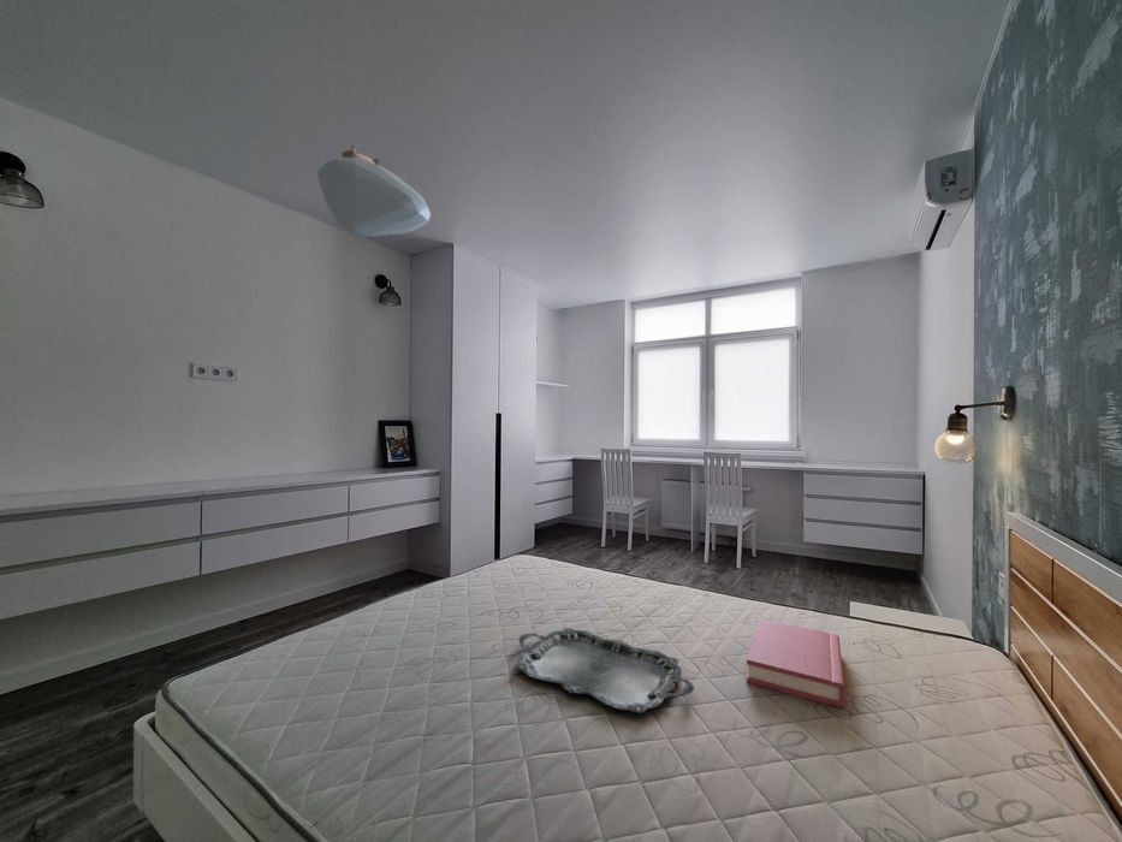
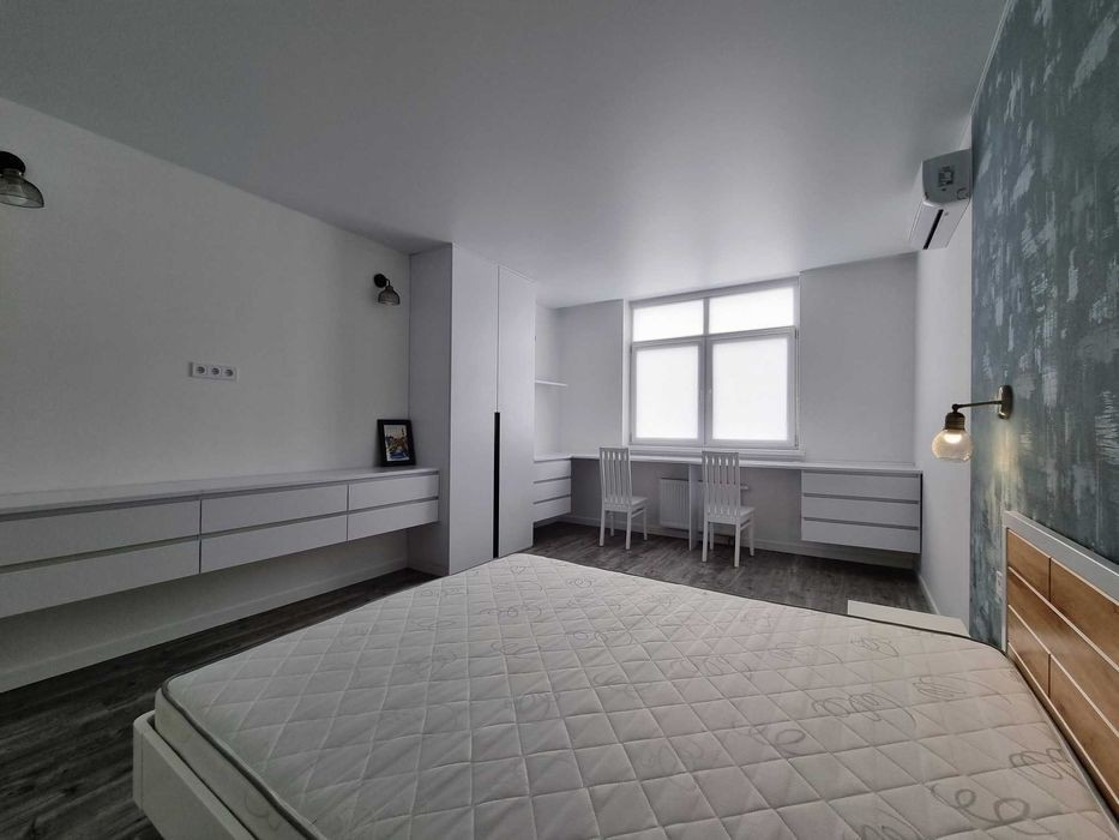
- serving tray [515,627,695,714]
- hardback book [746,617,845,708]
- ceiling light [316,144,432,238]
